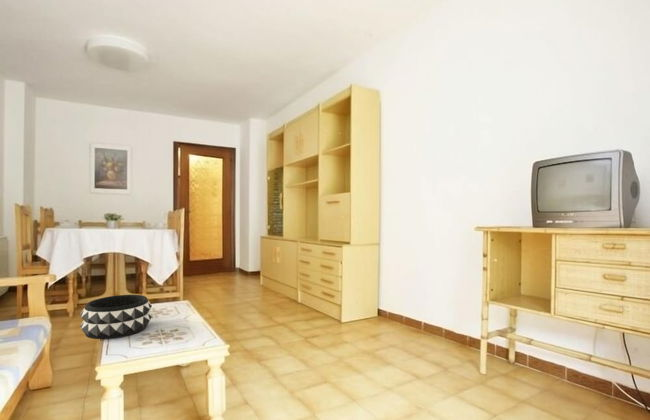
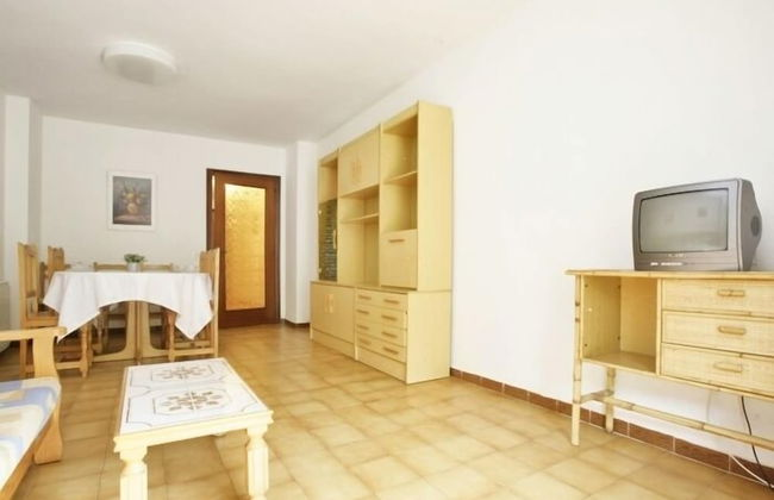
- decorative bowl [79,294,153,340]
